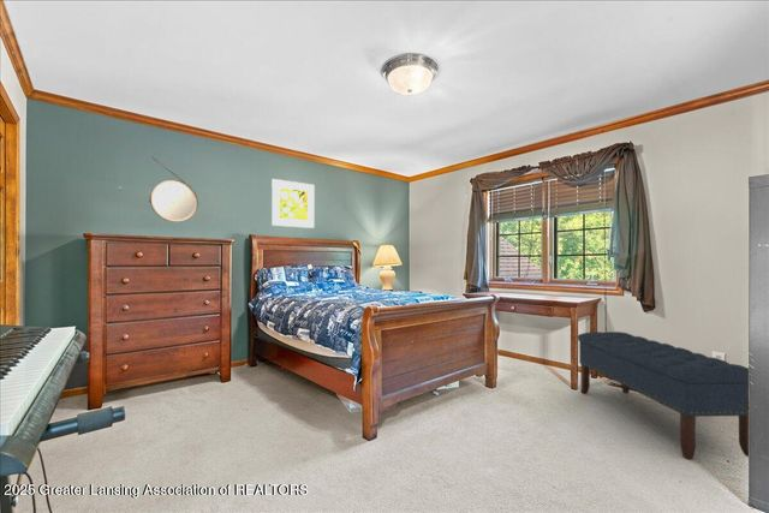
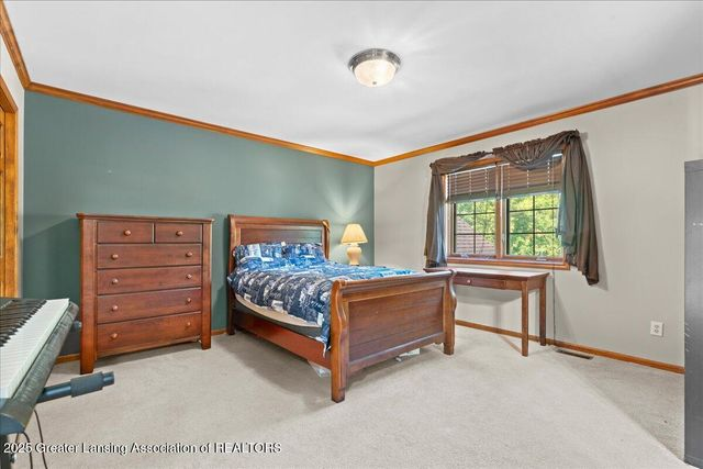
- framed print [270,178,315,229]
- home mirror [148,155,199,223]
- bench [577,330,750,460]
